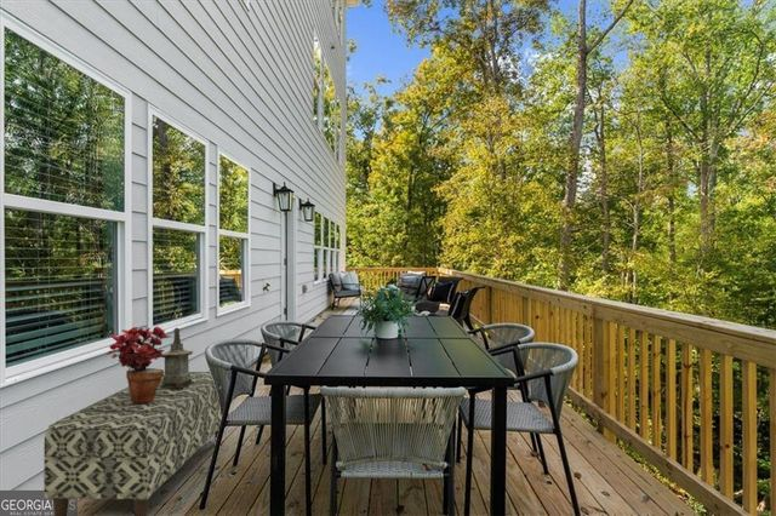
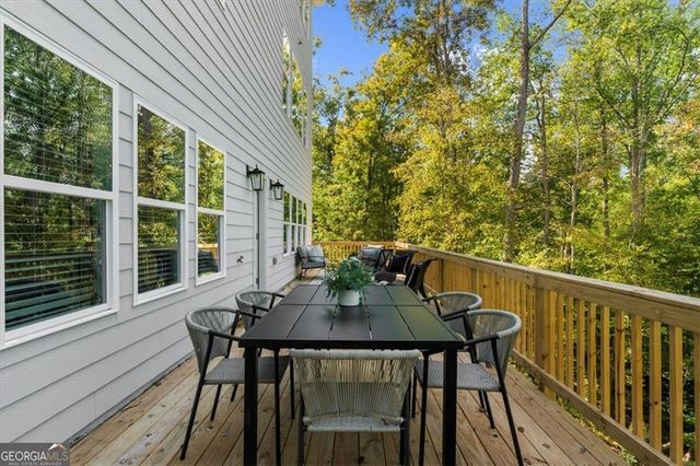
- potted plant [105,325,171,403]
- lantern [161,327,194,389]
- bench [42,371,223,516]
